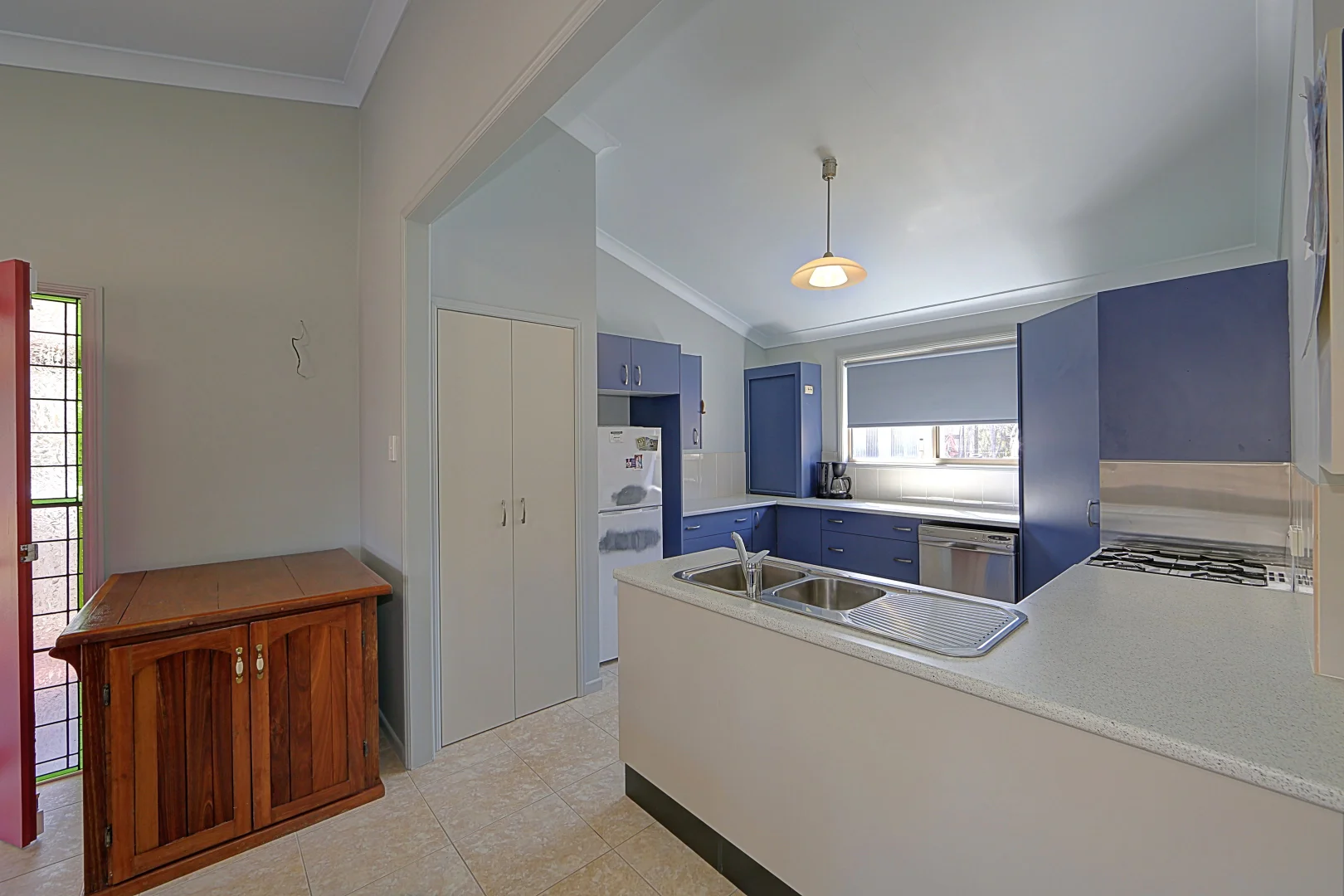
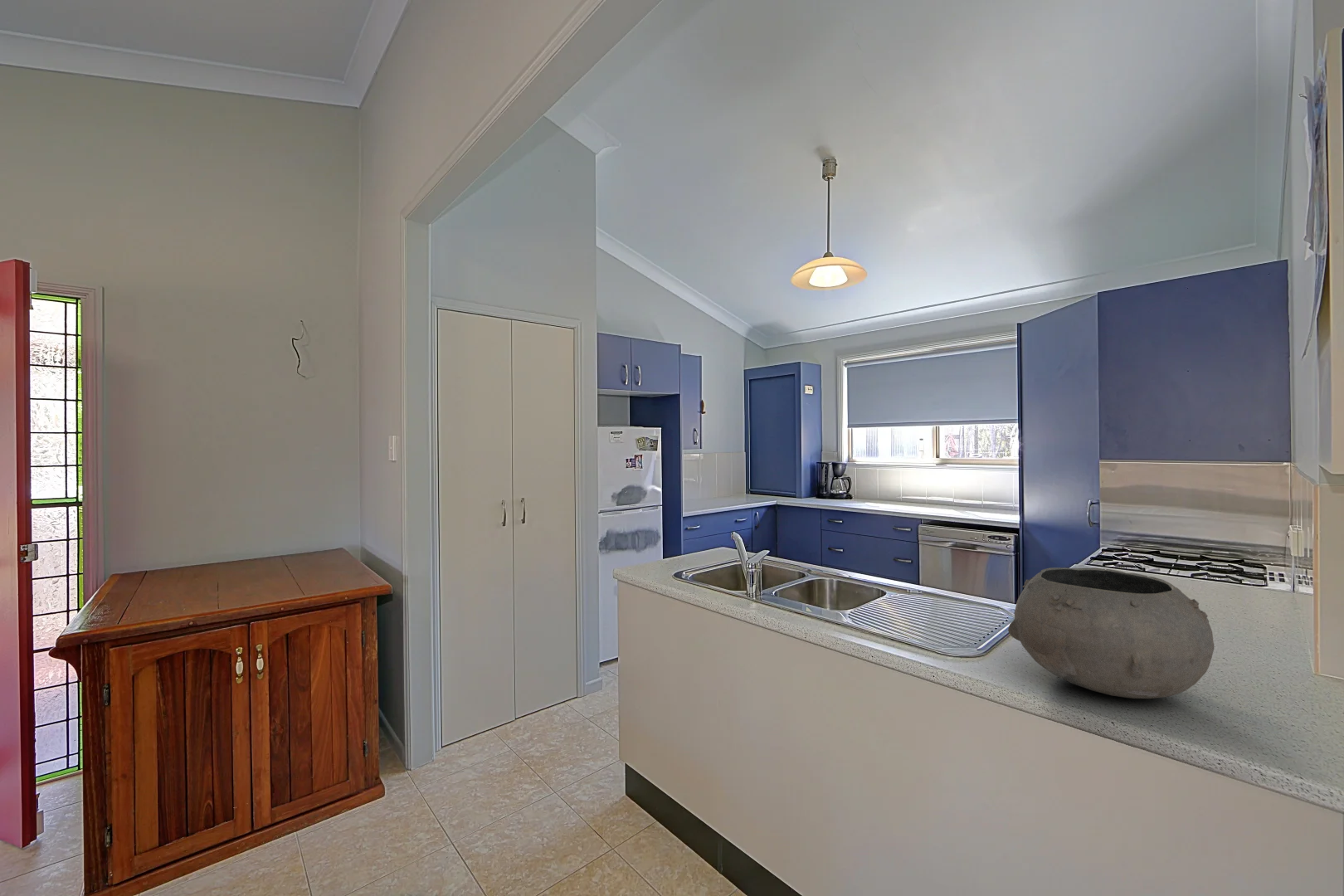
+ bowl [1007,567,1215,699]
